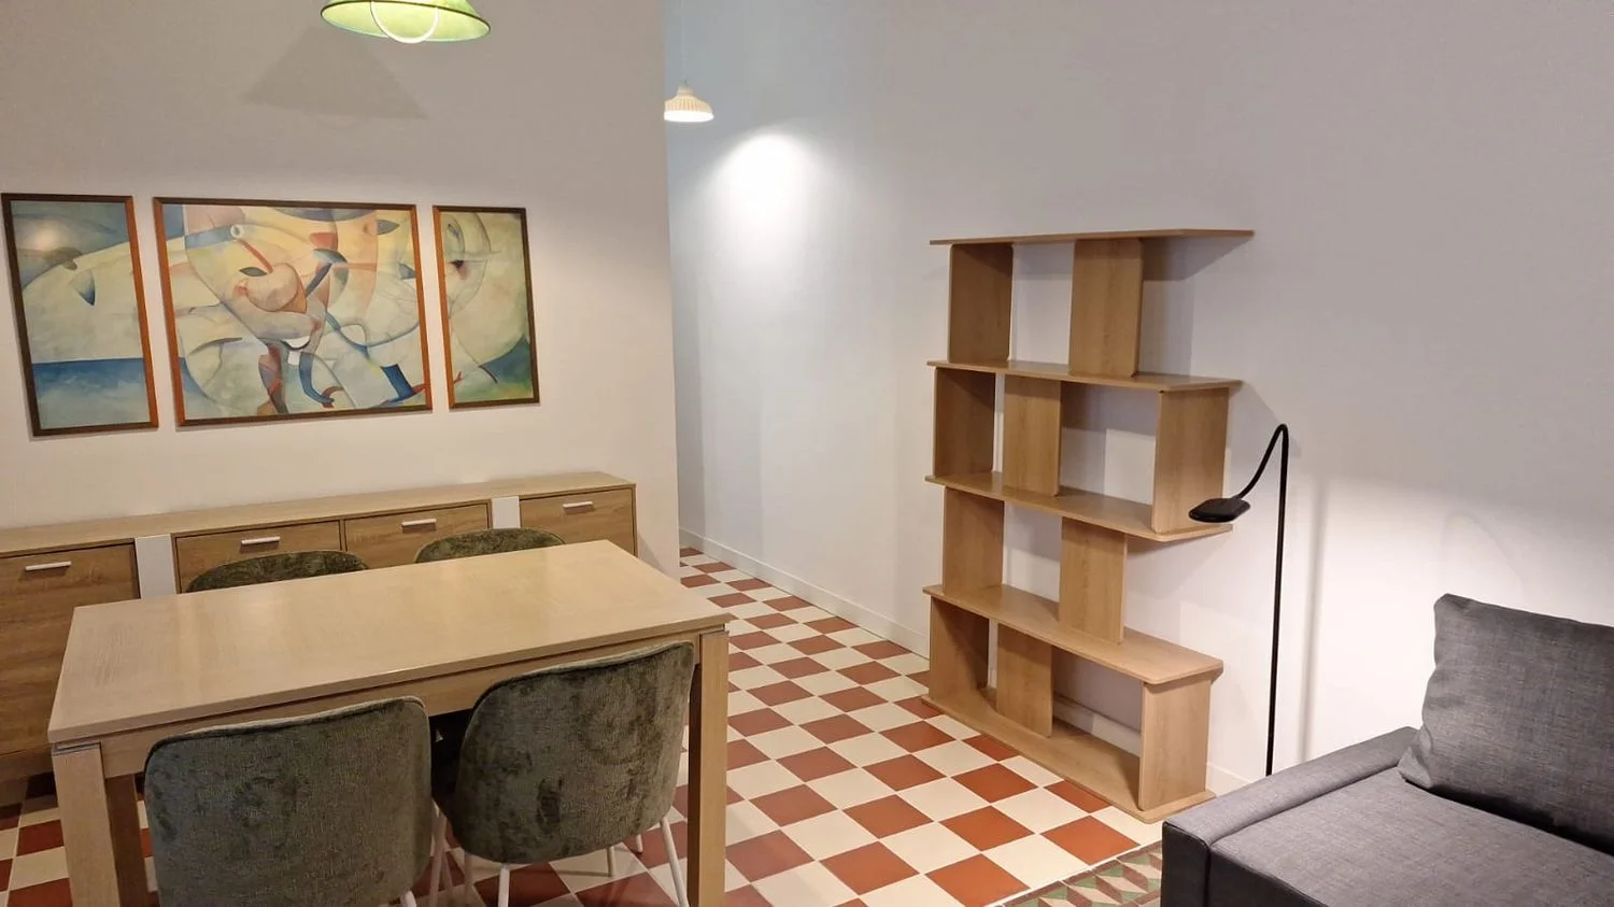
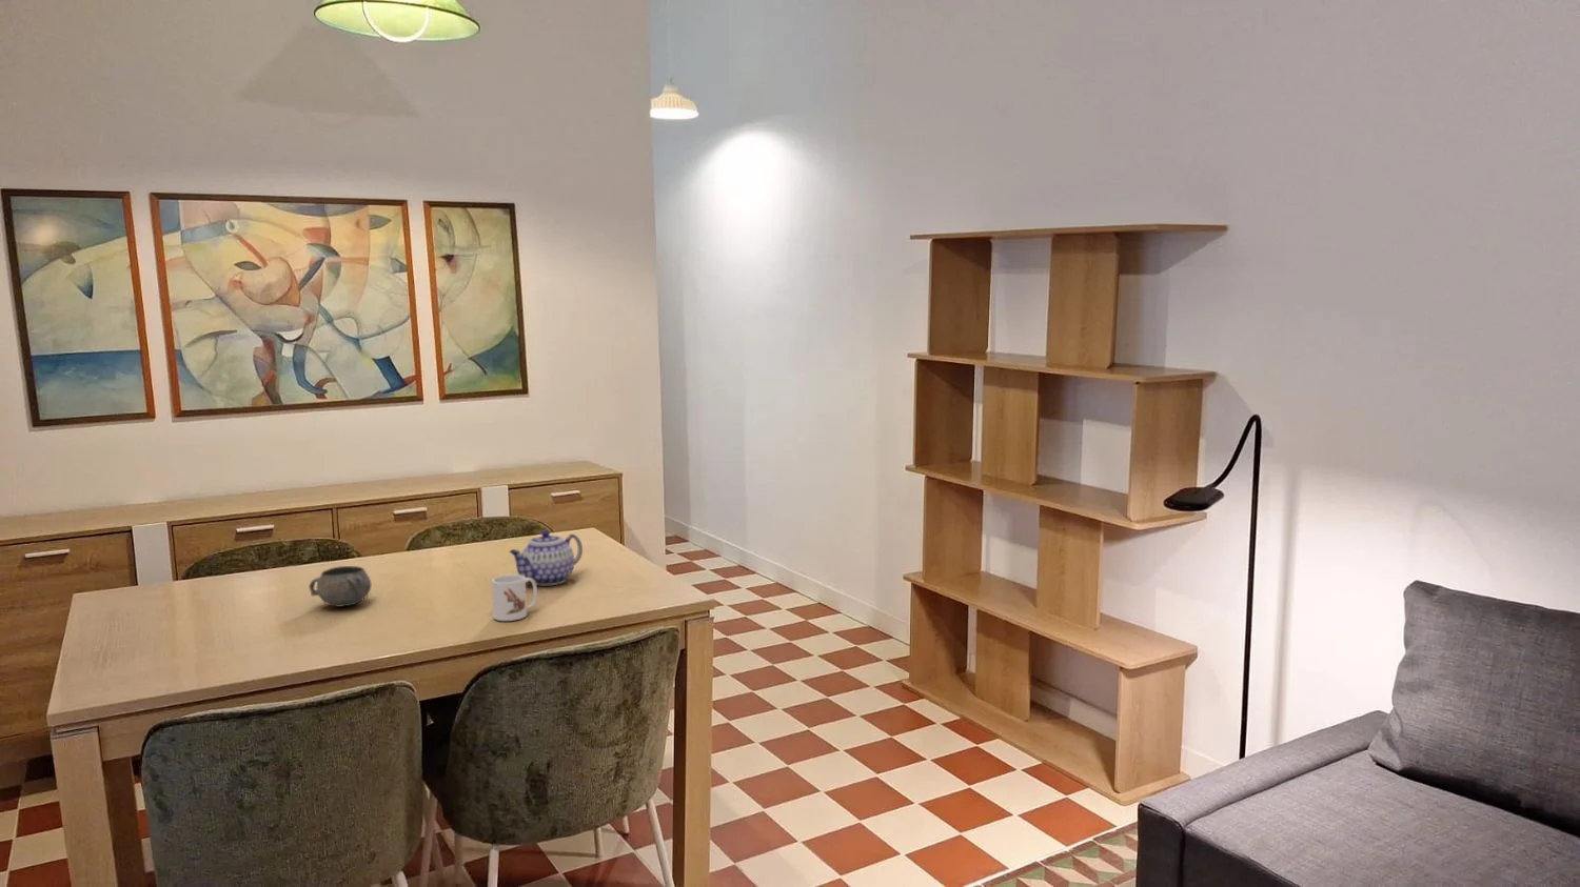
+ teapot [509,529,584,586]
+ mug [490,574,538,621]
+ decorative bowl [307,565,372,608]
